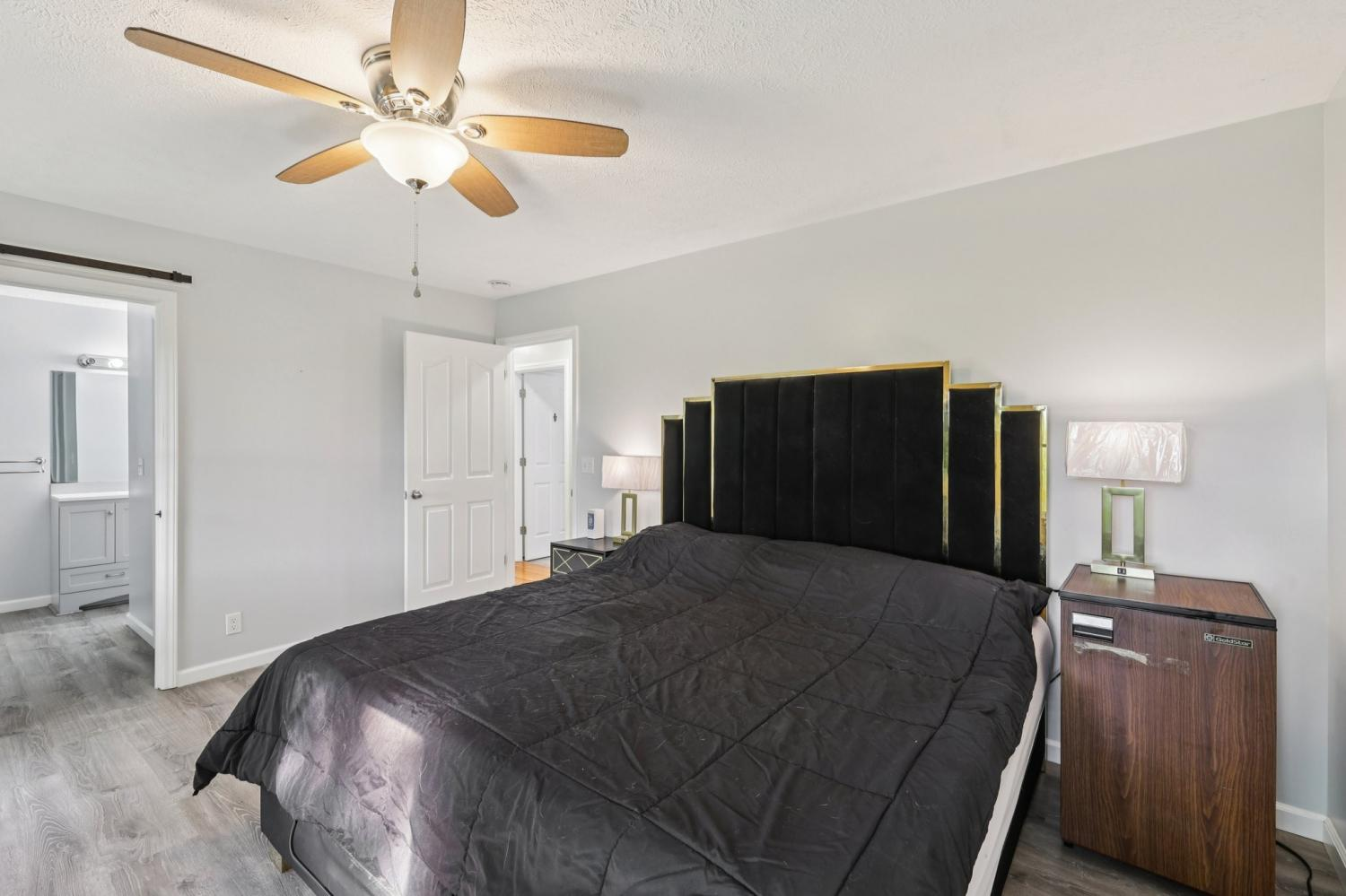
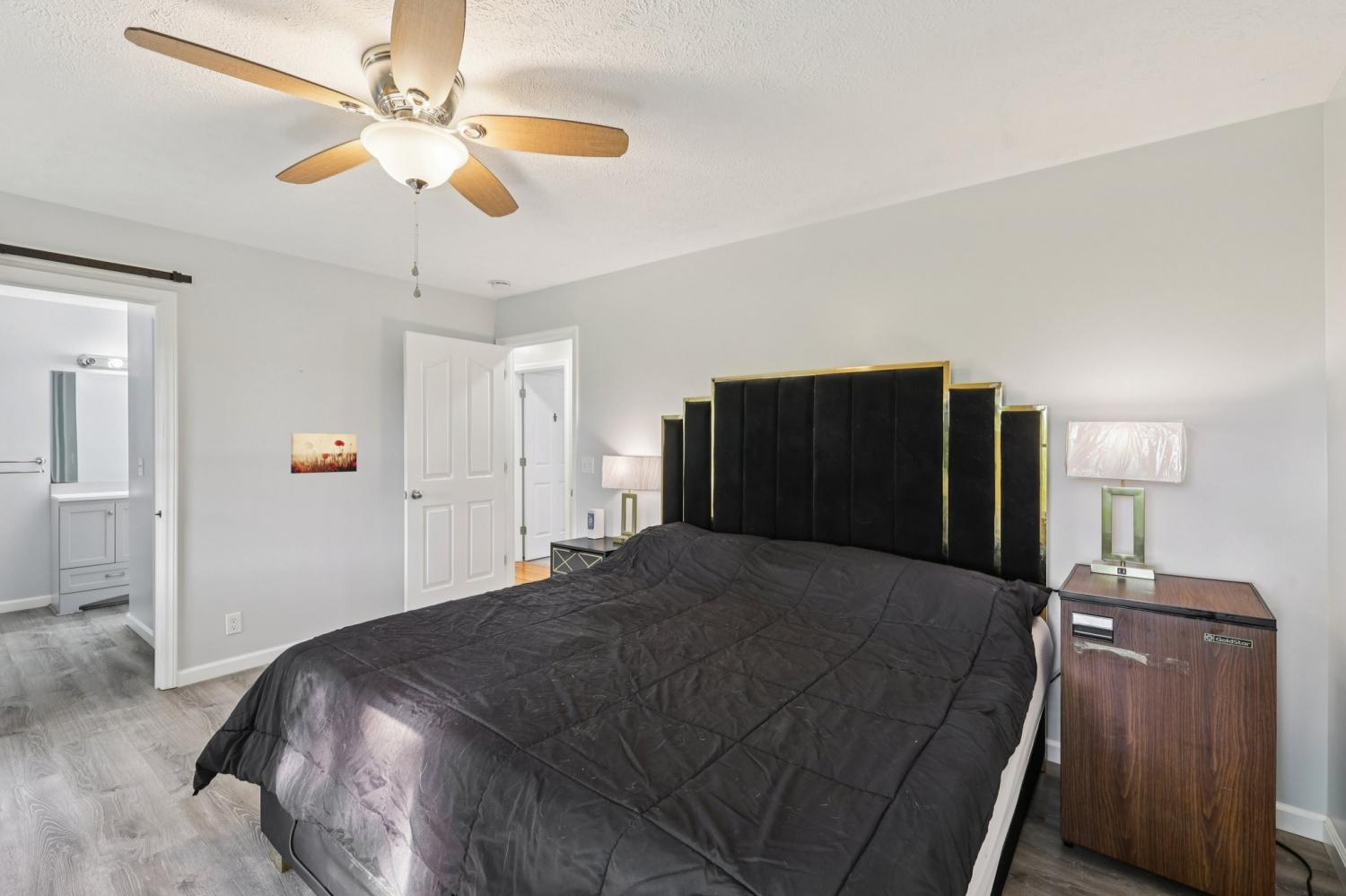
+ wall art [290,432,358,474]
